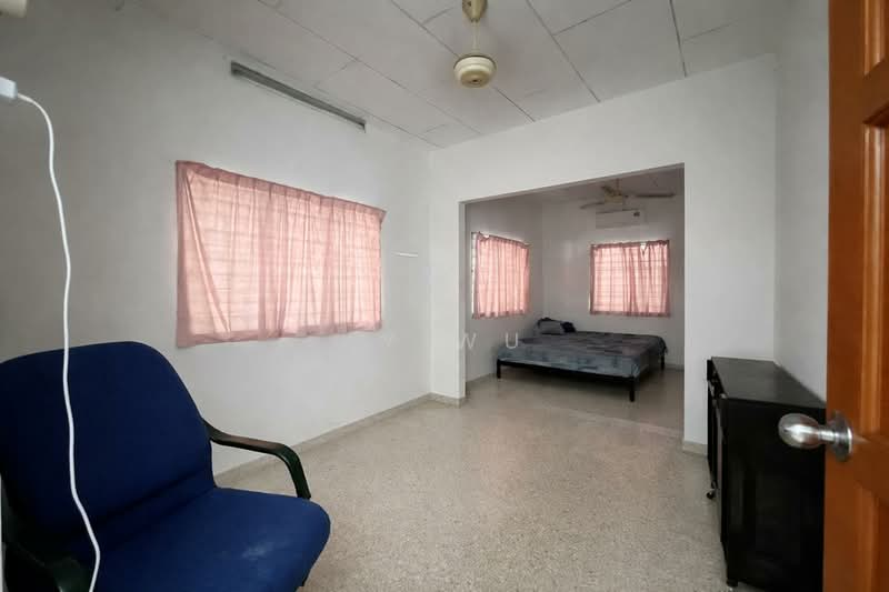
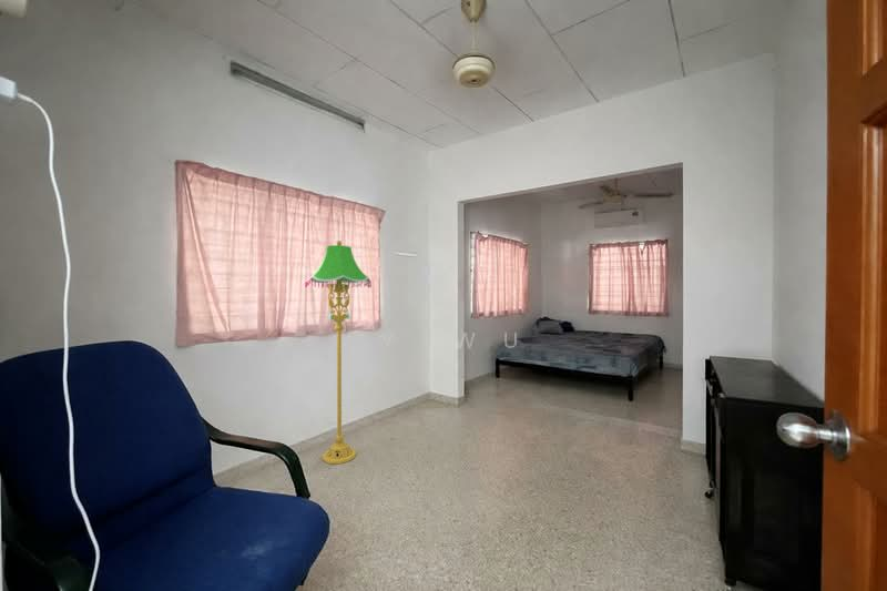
+ floor lamp [304,240,373,465]
